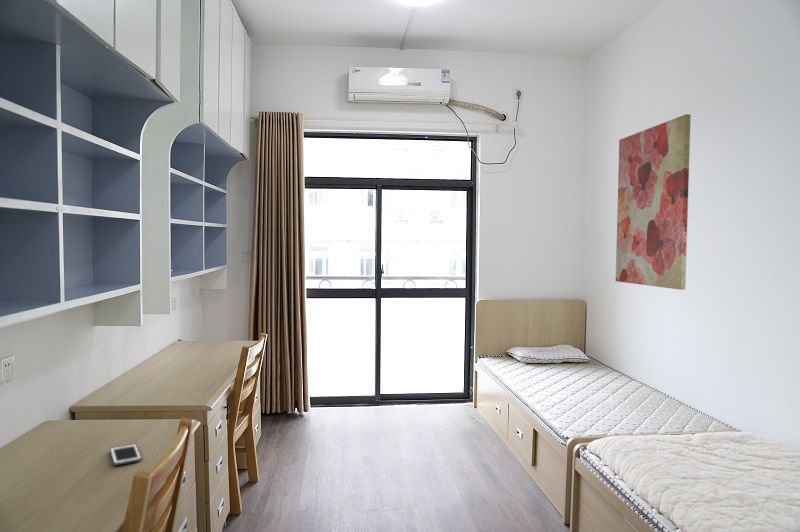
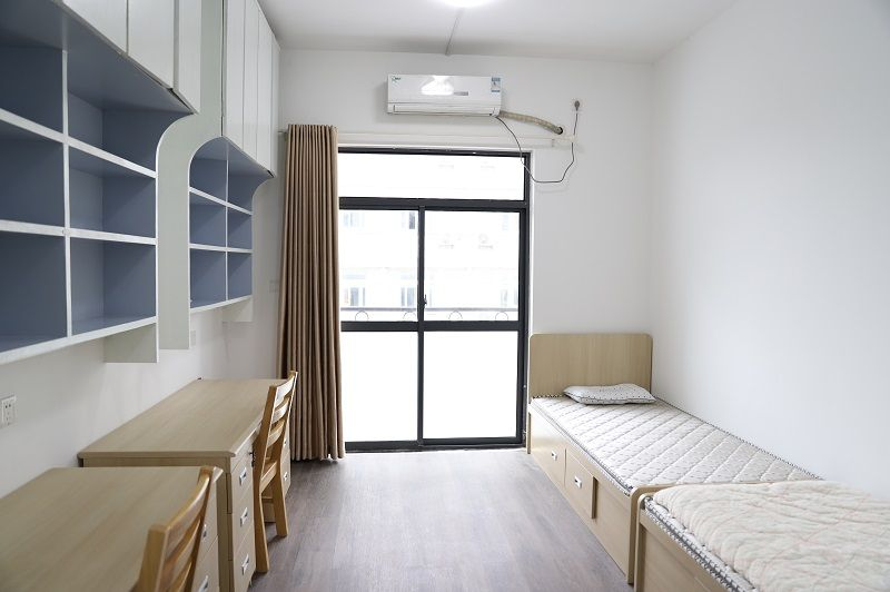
- wall art [615,113,692,291]
- cell phone [109,443,142,466]
